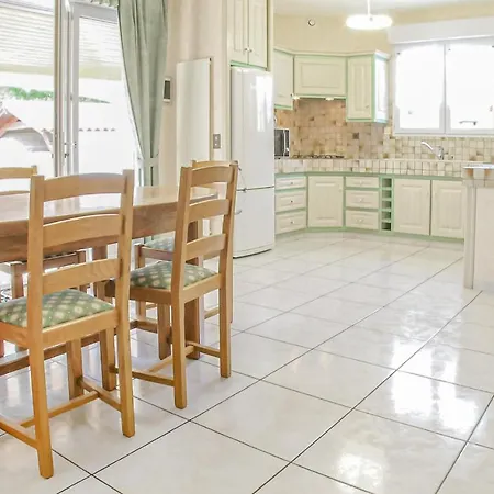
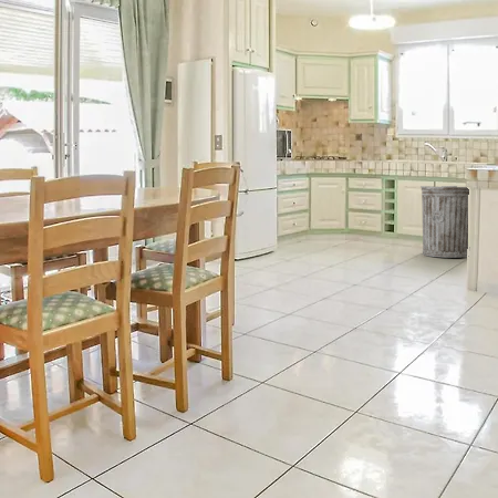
+ trash can [419,185,469,259]
